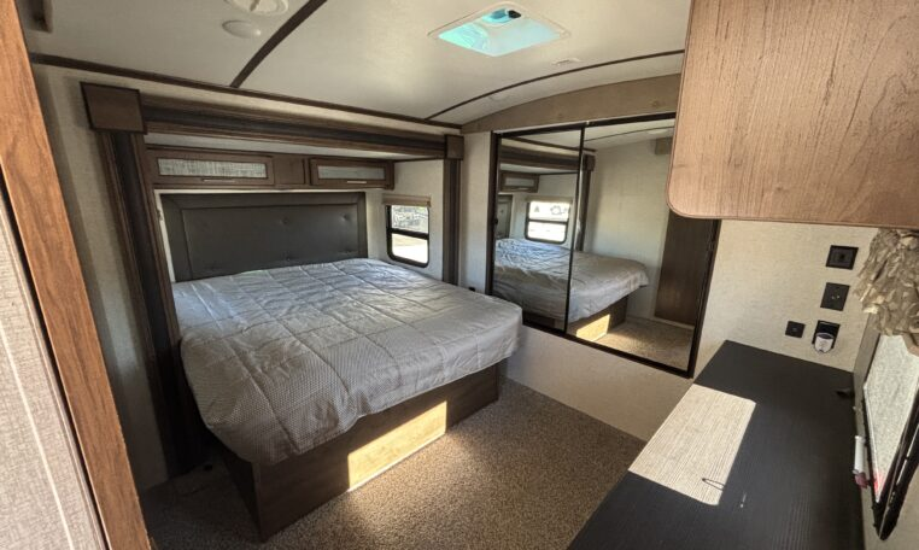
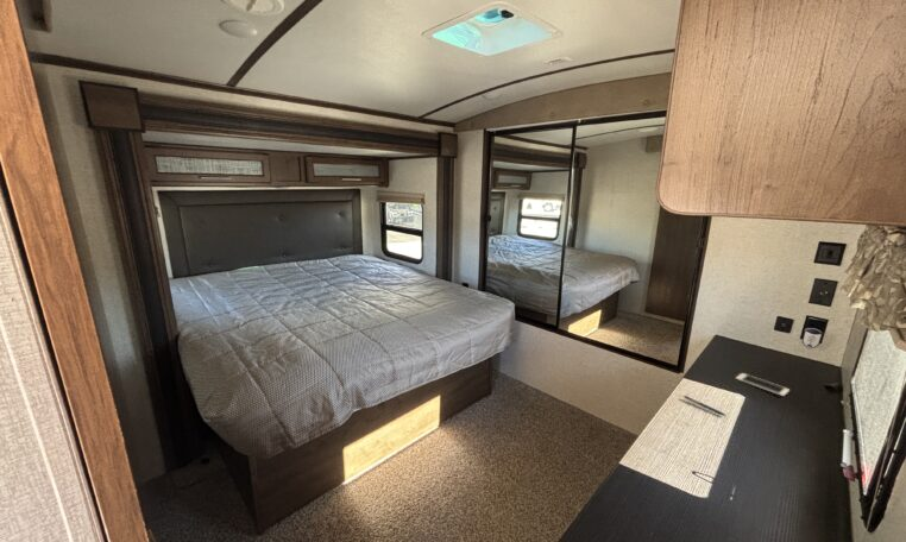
+ pen [682,395,728,417]
+ cell phone [735,372,791,397]
